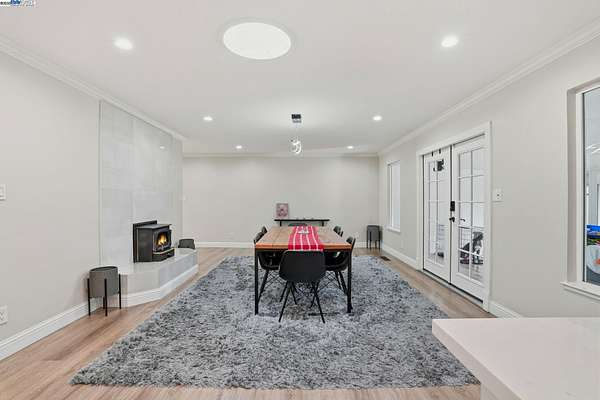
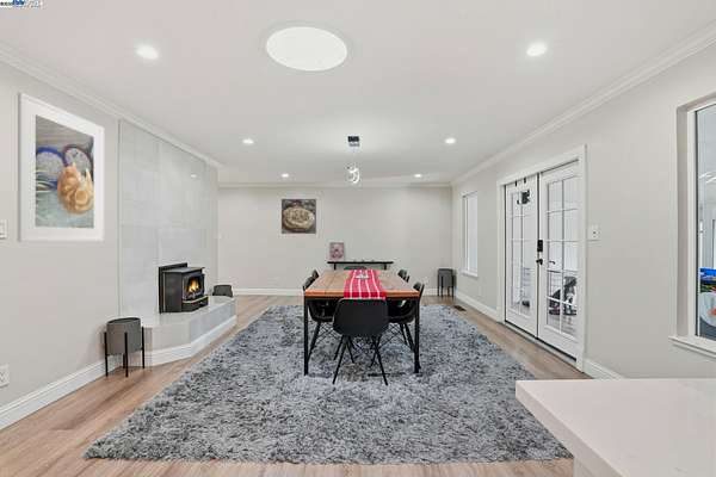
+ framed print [280,198,317,235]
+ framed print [17,92,105,243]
